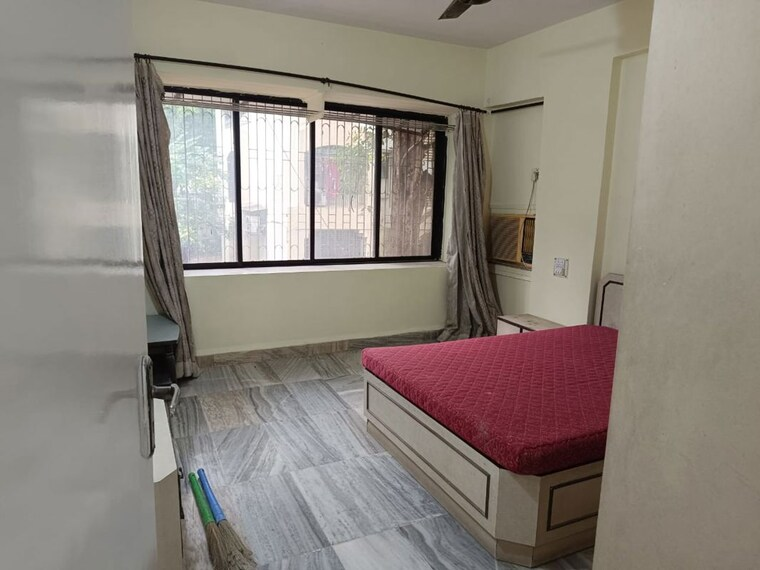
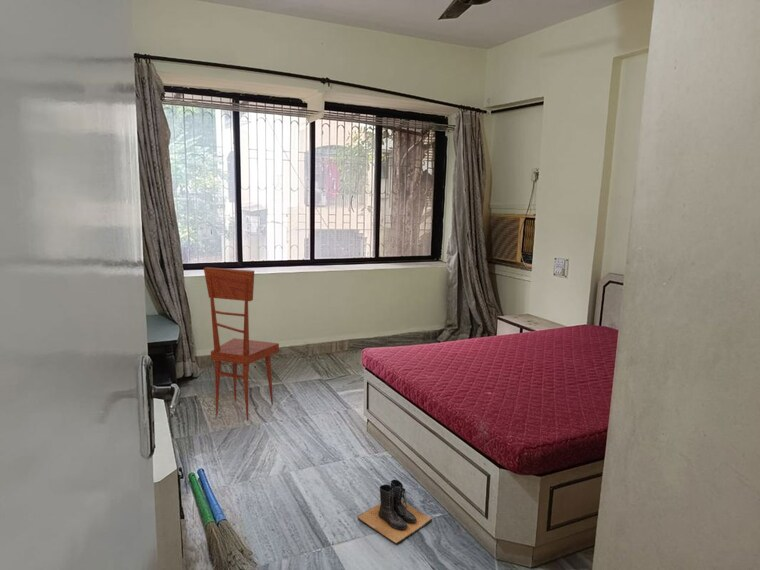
+ boots [356,479,433,545]
+ chair [203,266,280,421]
